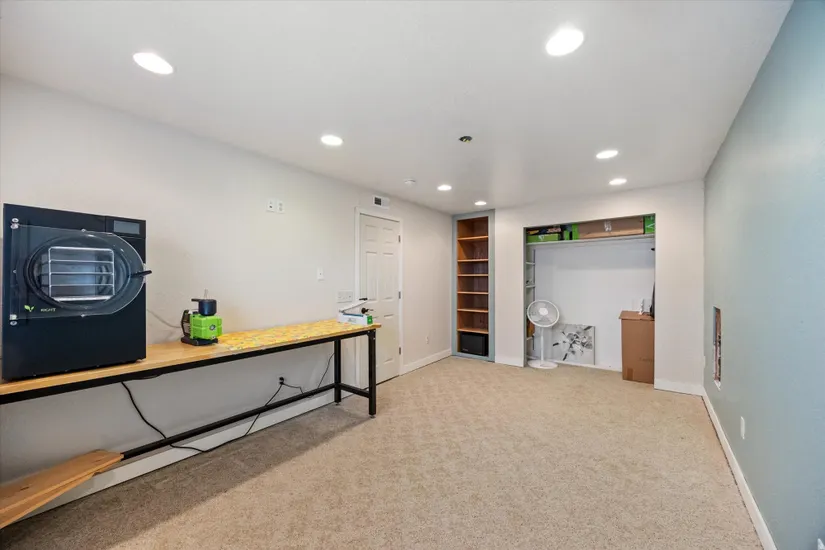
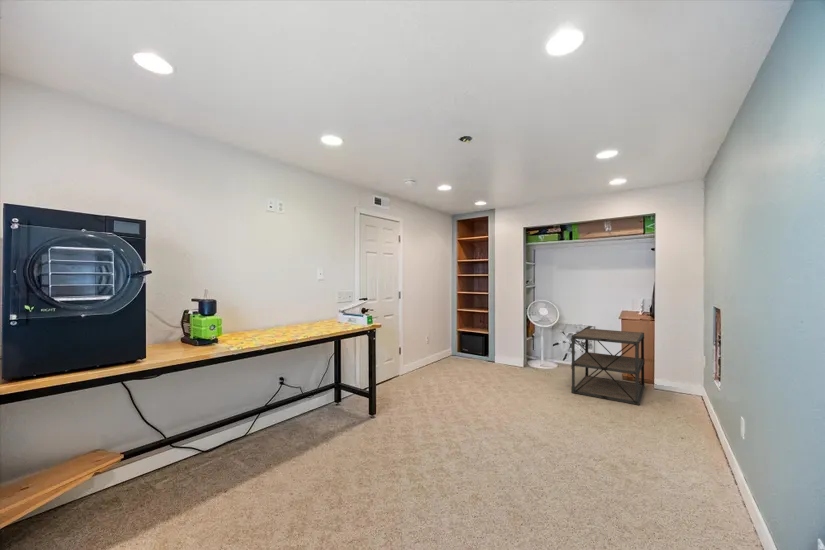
+ shelving unit [570,327,646,406]
